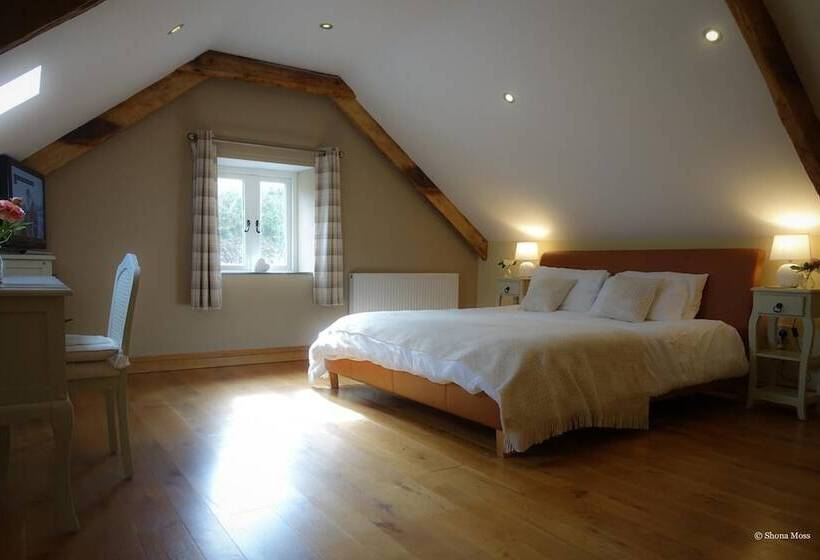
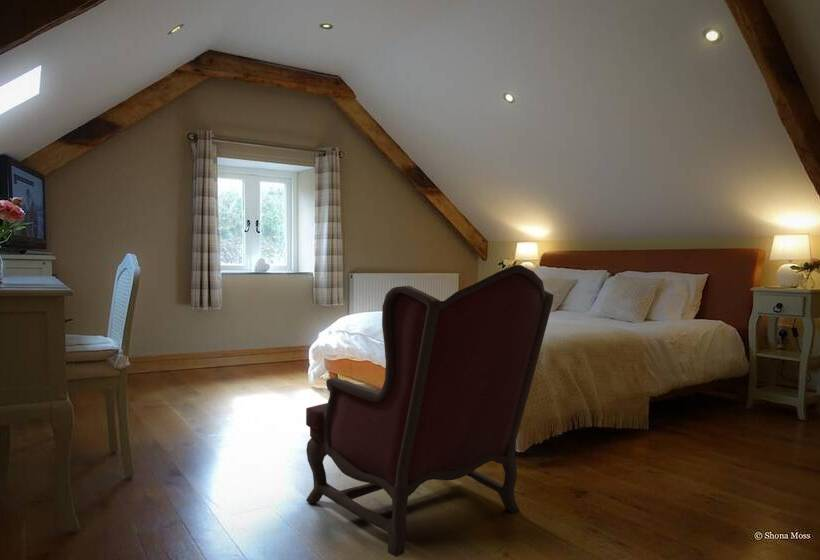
+ armchair [305,264,554,558]
